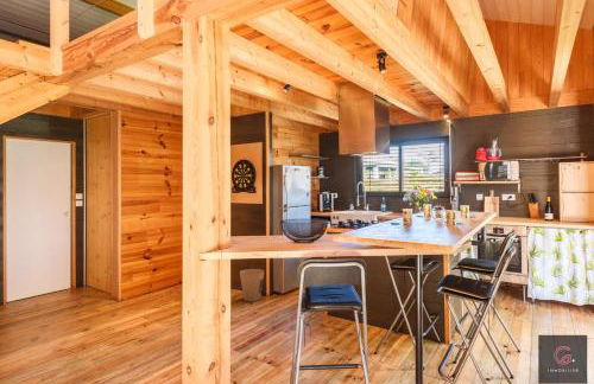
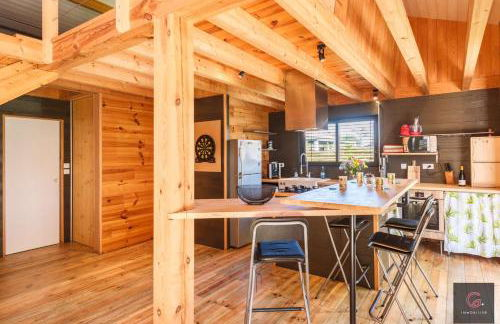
- trash can [239,268,265,302]
